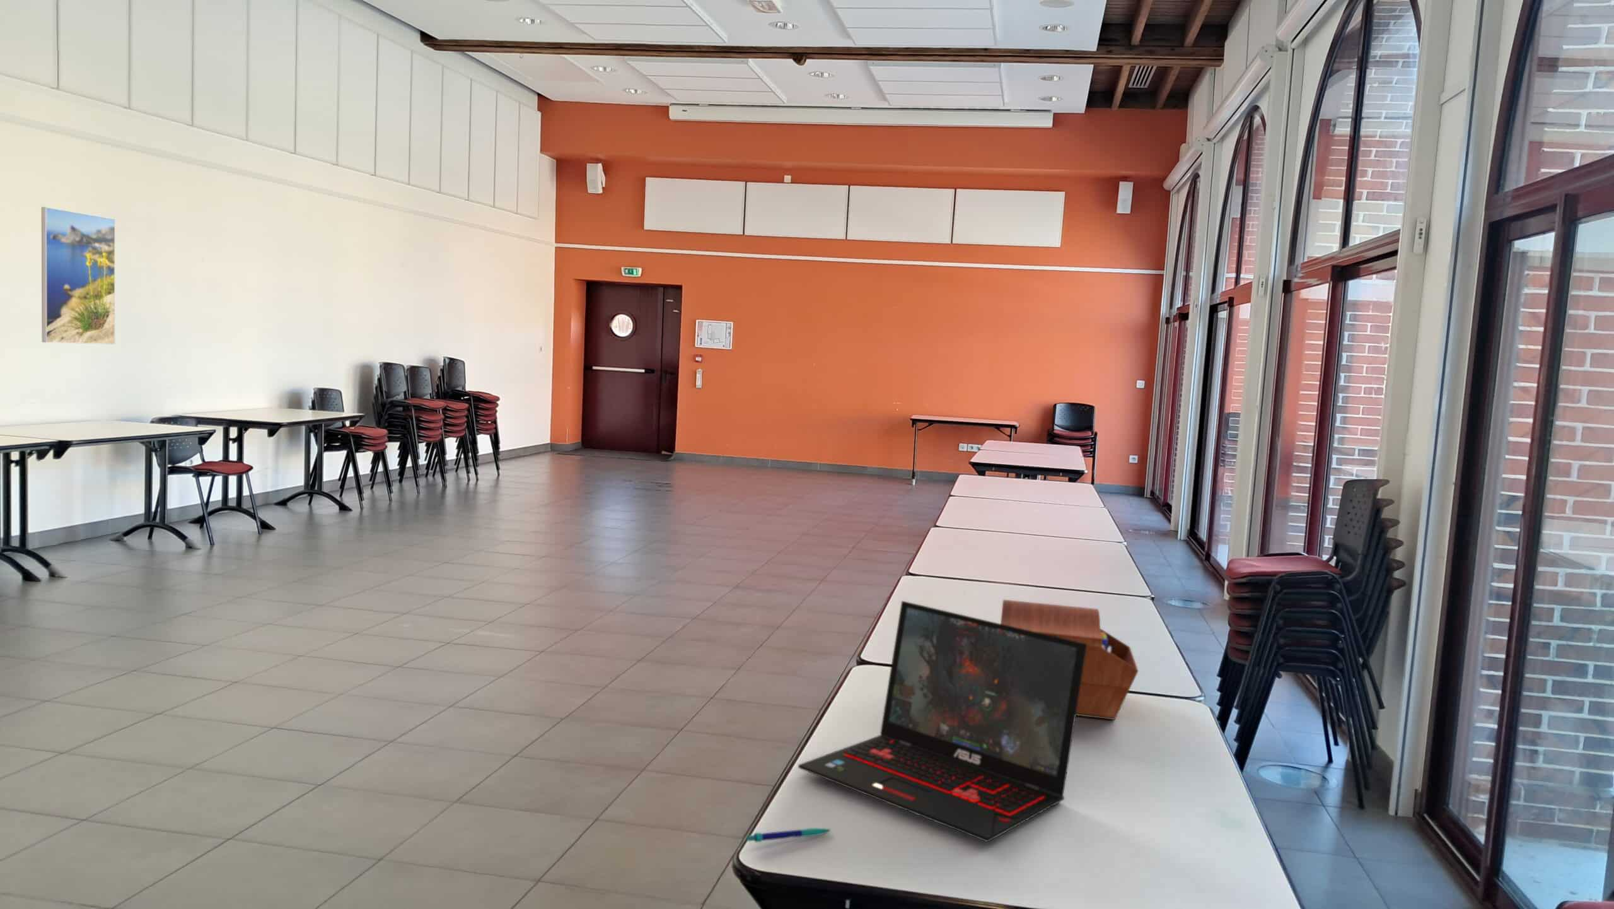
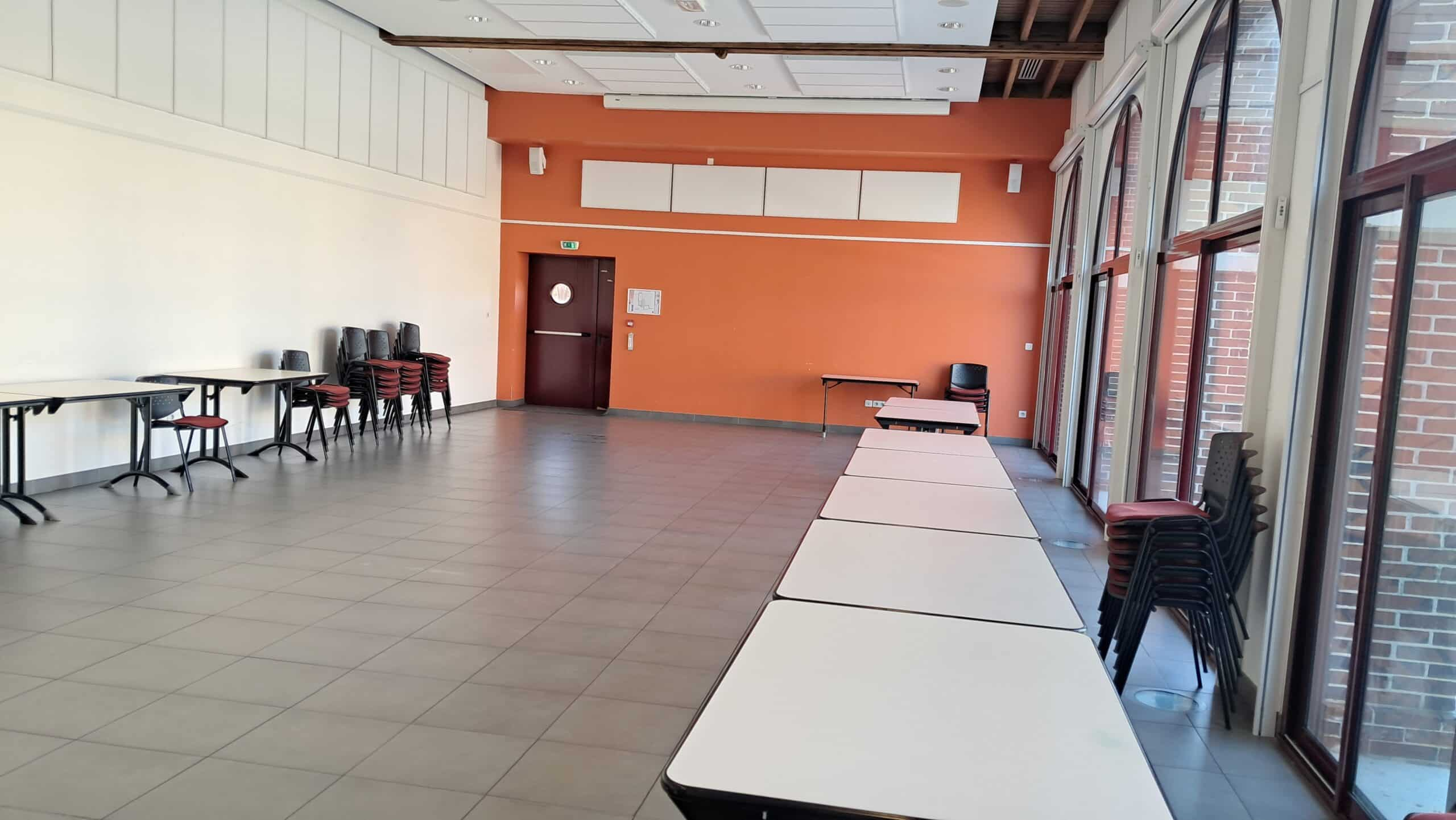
- laptop [797,600,1087,842]
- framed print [41,206,116,345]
- sewing box [1000,599,1140,721]
- pen [746,828,832,844]
